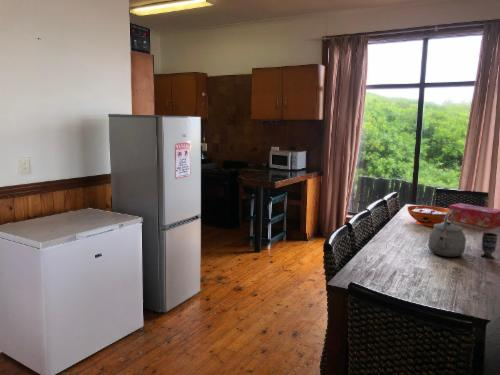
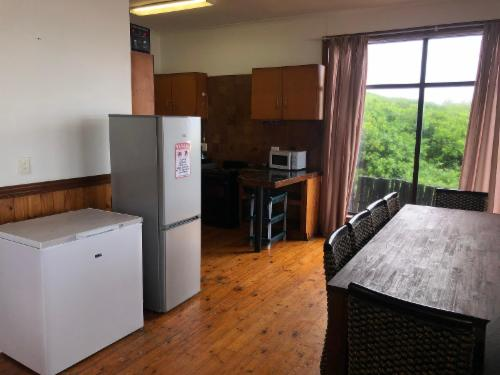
- tissue box [447,202,500,229]
- tea kettle [427,210,467,258]
- decorative bowl [407,204,452,227]
- cup [480,232,499,260]
